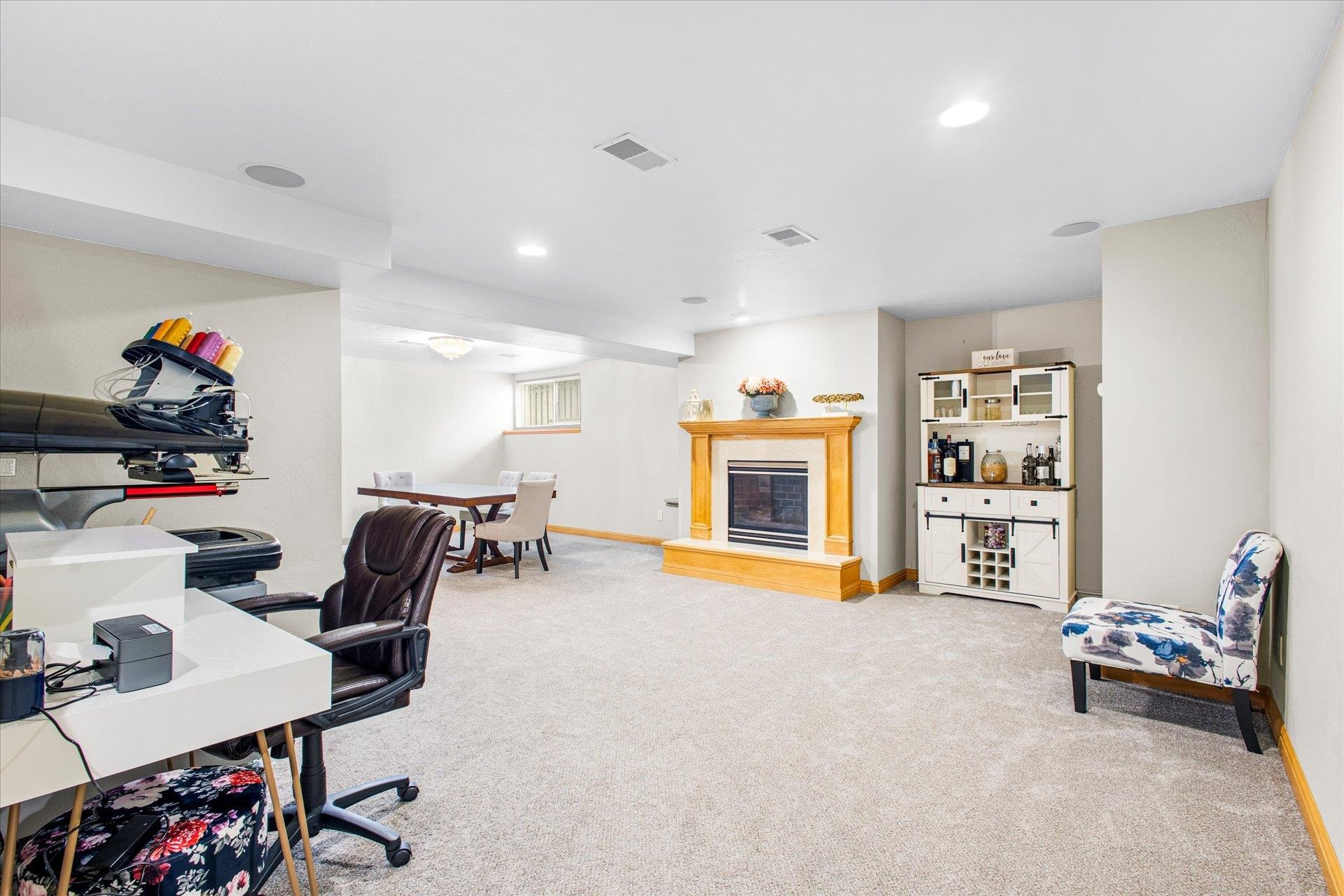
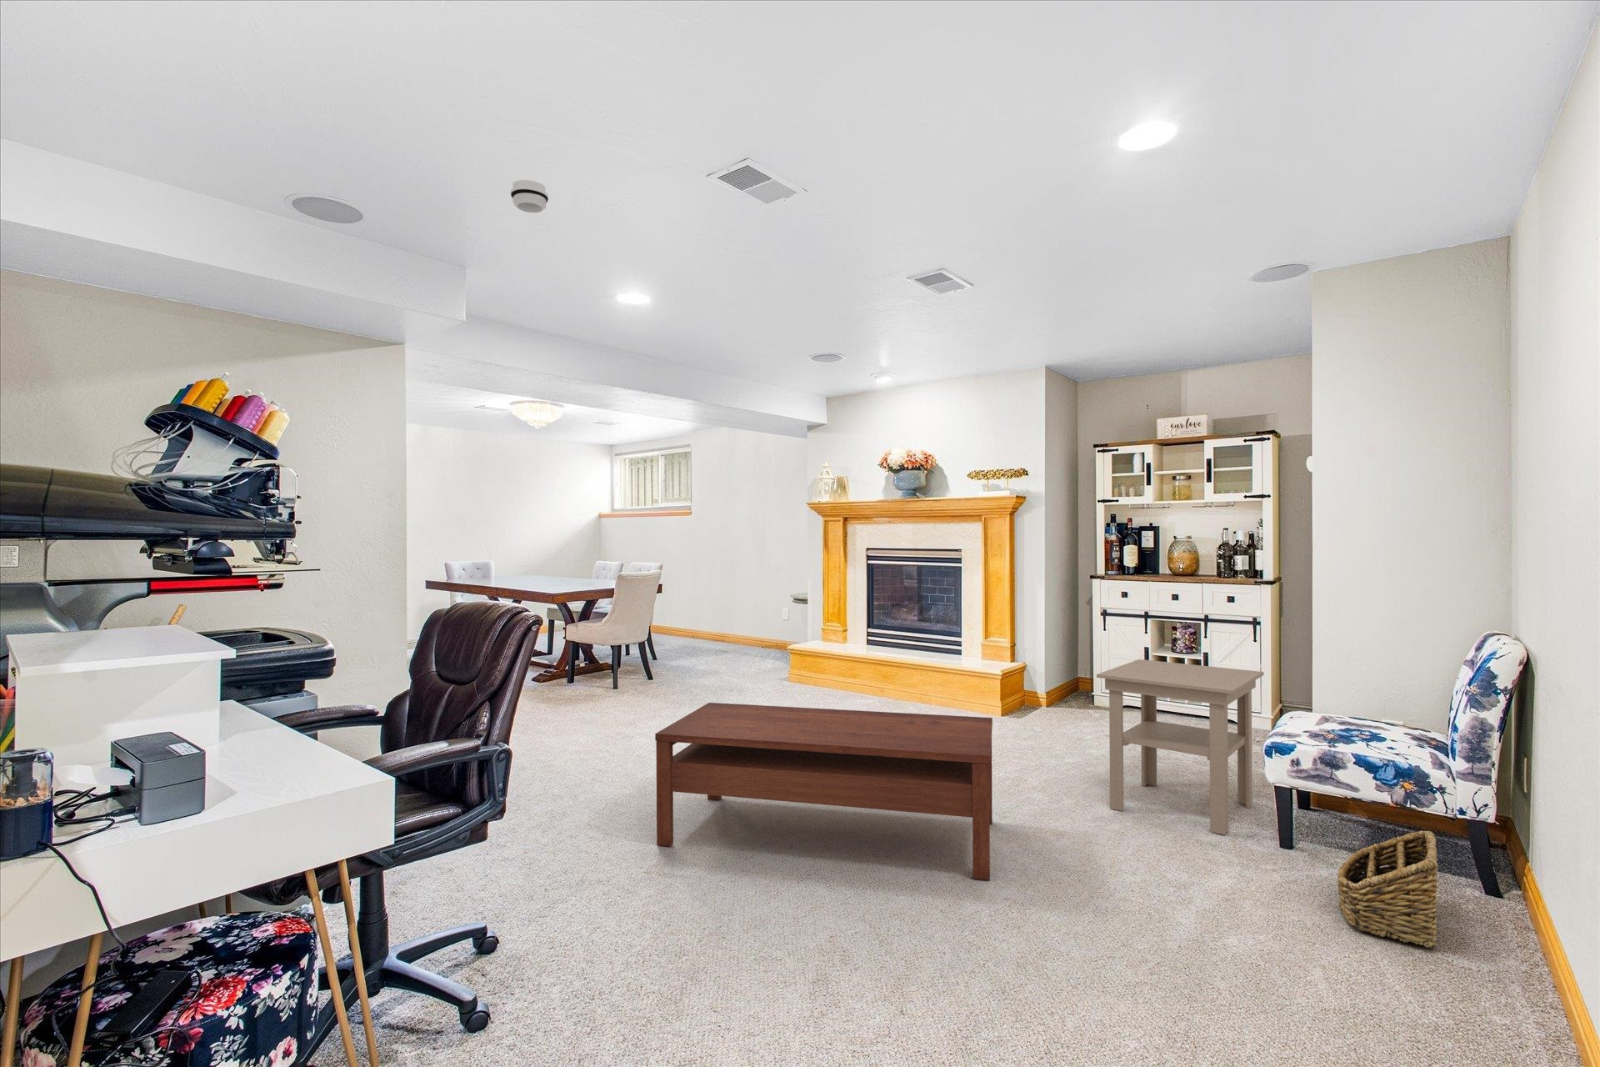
+ basket [1337,830,1439,949]
+ coffee table [654,701,993,881]
+ side table [1096,659,1265,835]
+ smoke detector [510,180,549,213]
